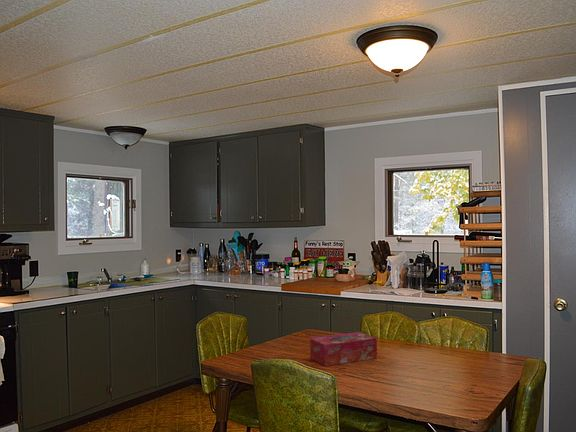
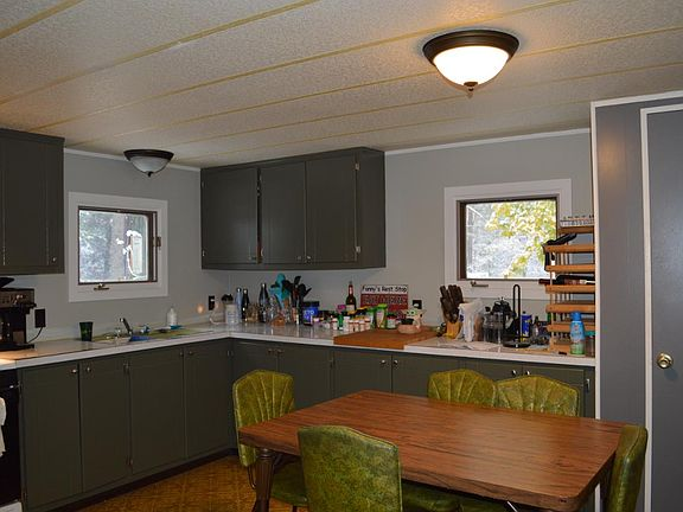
- tissue box [309,331,378,367]
